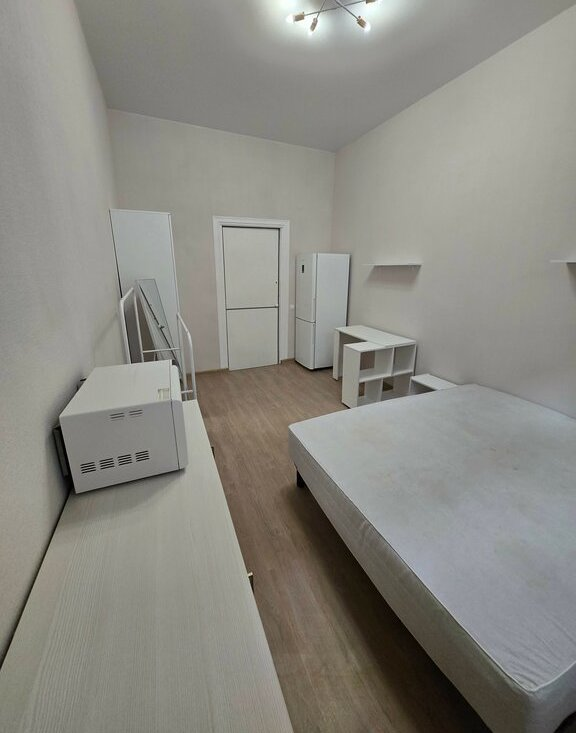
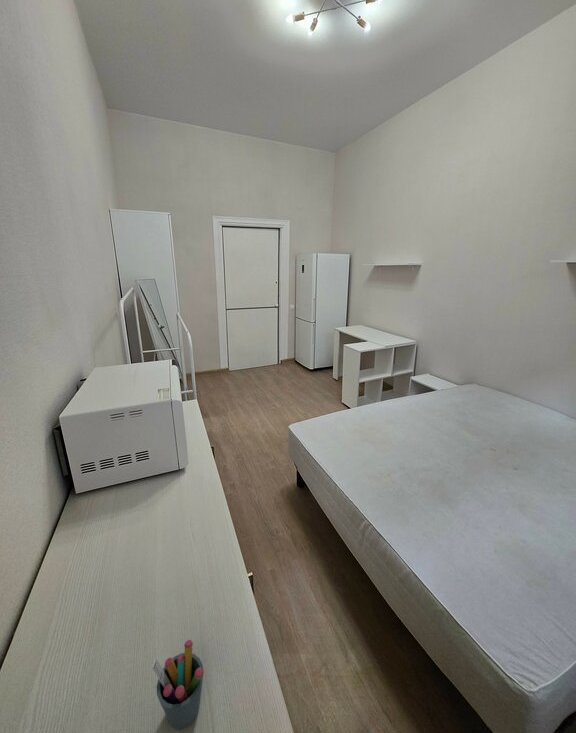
+ pen holder [151,639,205,730]
